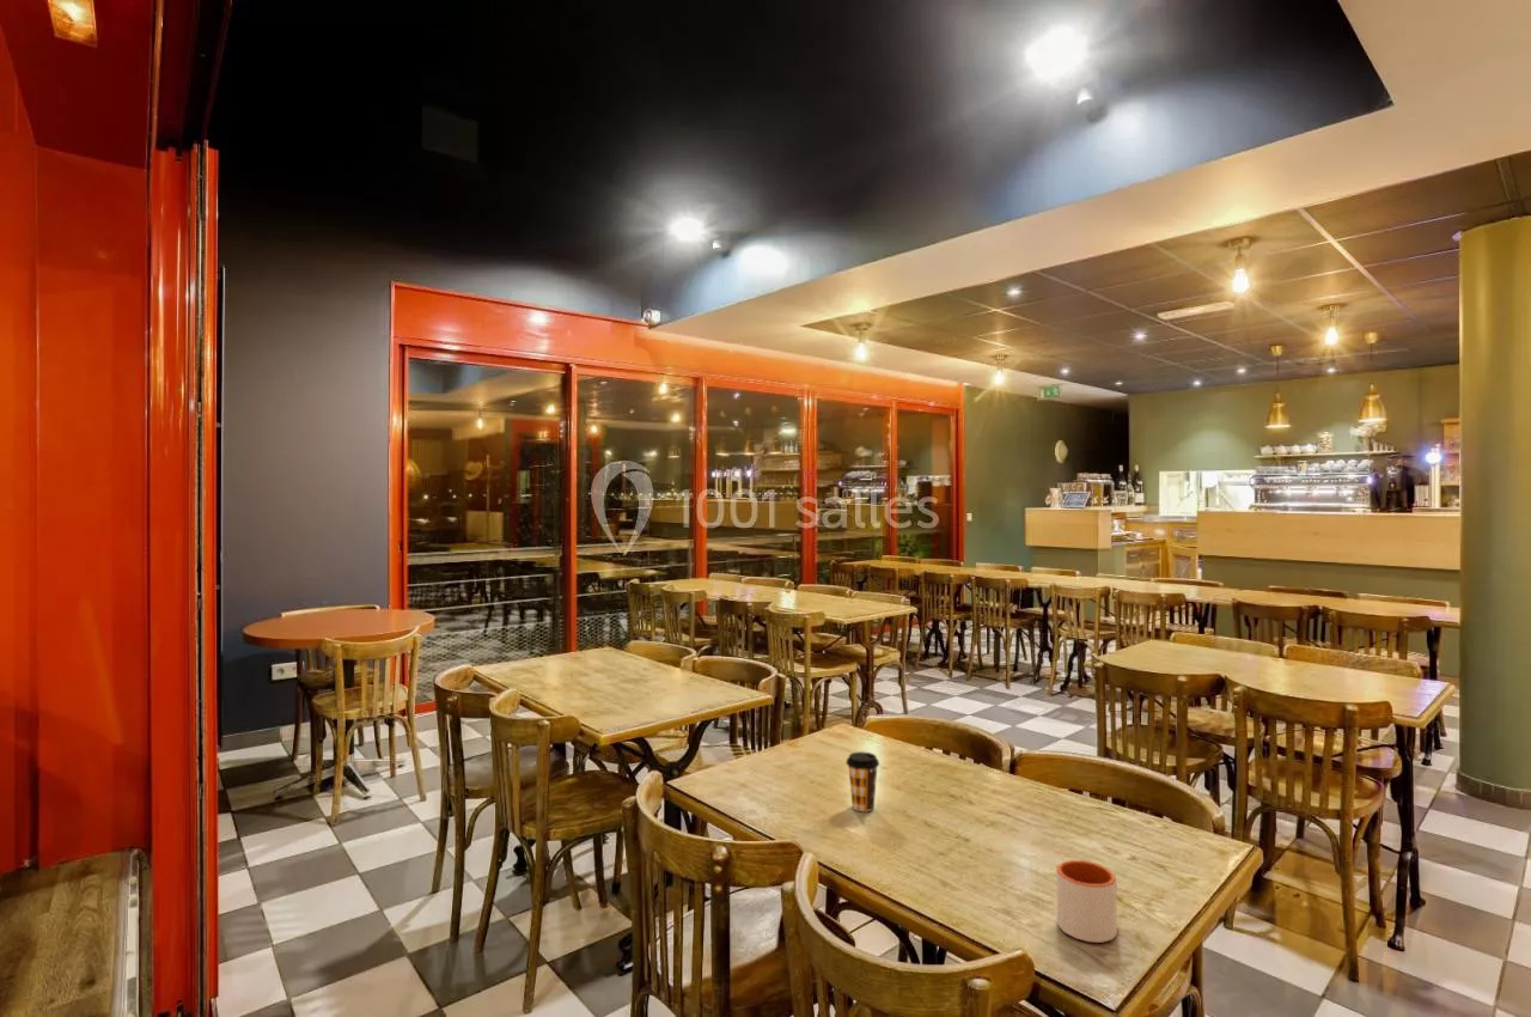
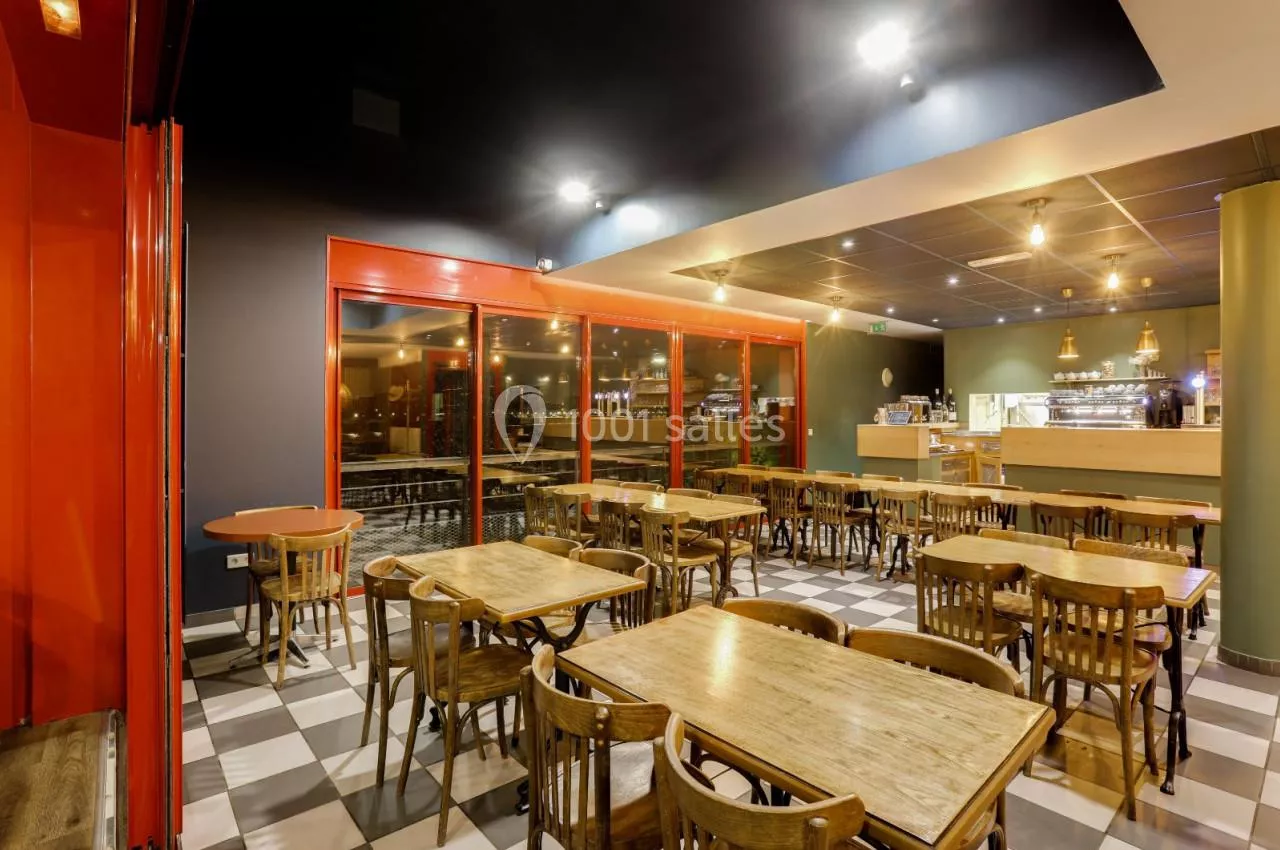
- coffee cup [844,750,880,812]
- mug [1055,859,1118,944]
